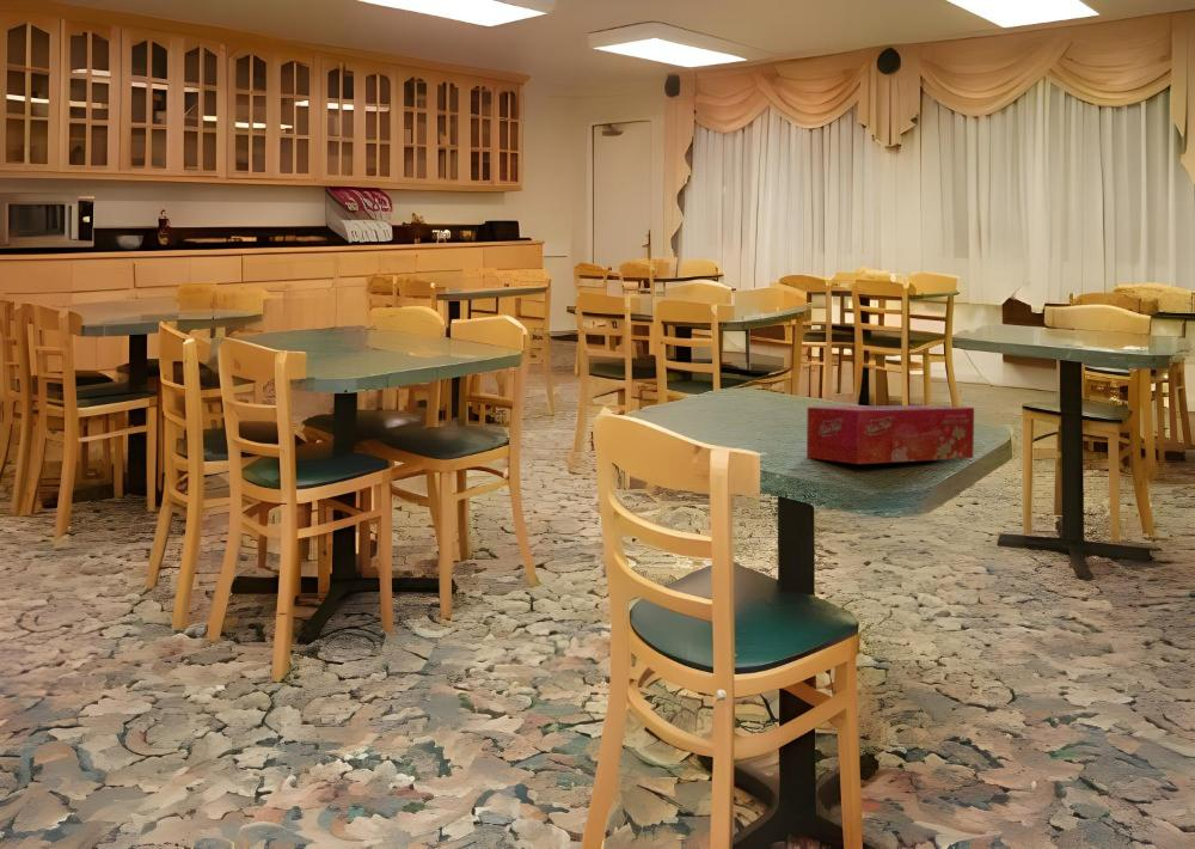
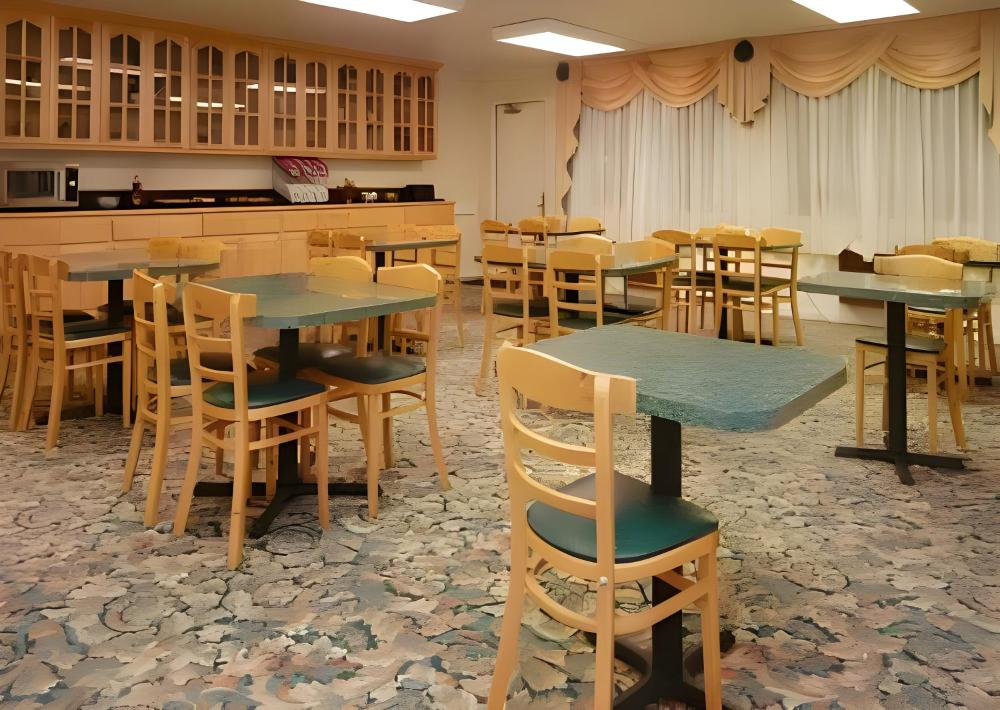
- tissue box [805,404,975,465]
